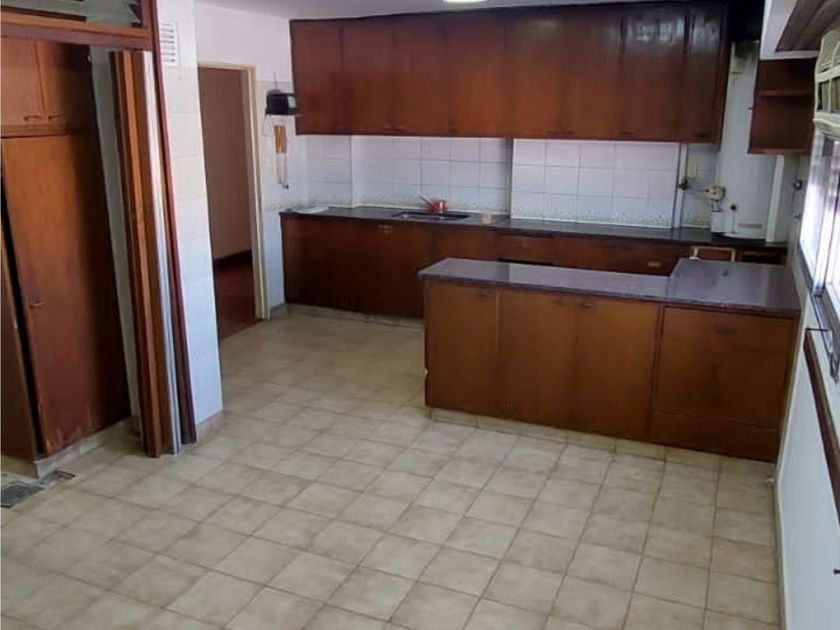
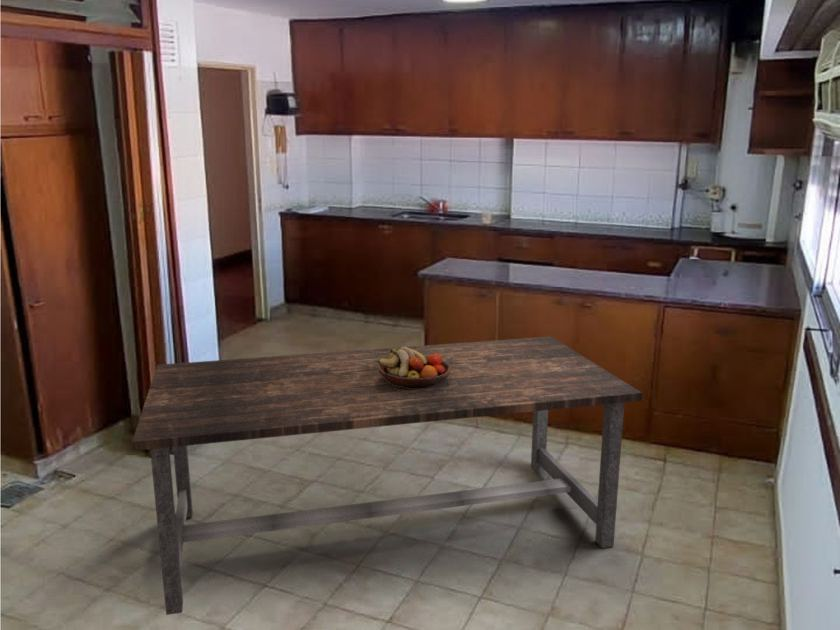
+ fruit bowl [377,346,450,388]
+ dining table [131,336,643,616]
